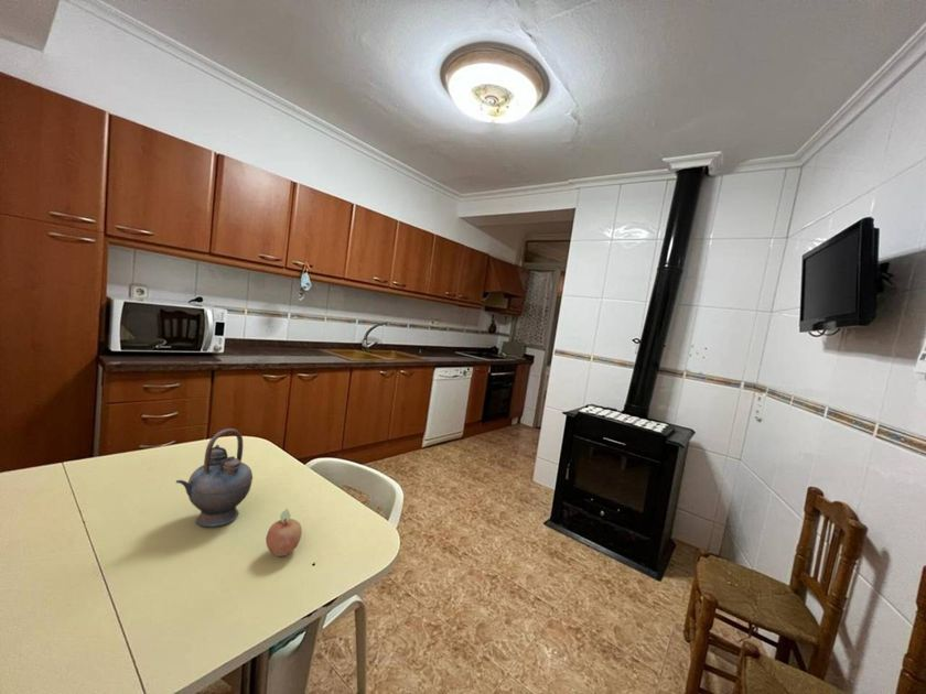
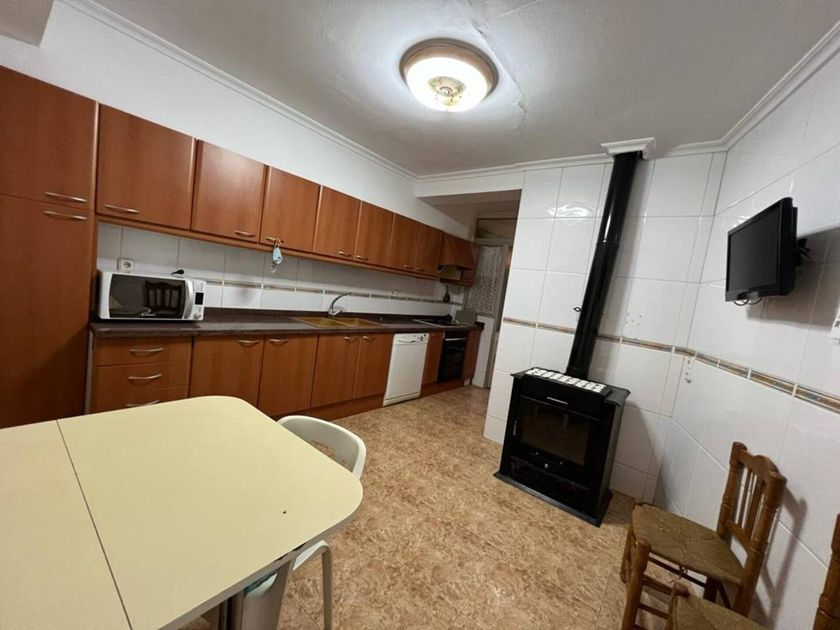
- fruit [265,507,303,557]
- teapot [175,427,254,528]
